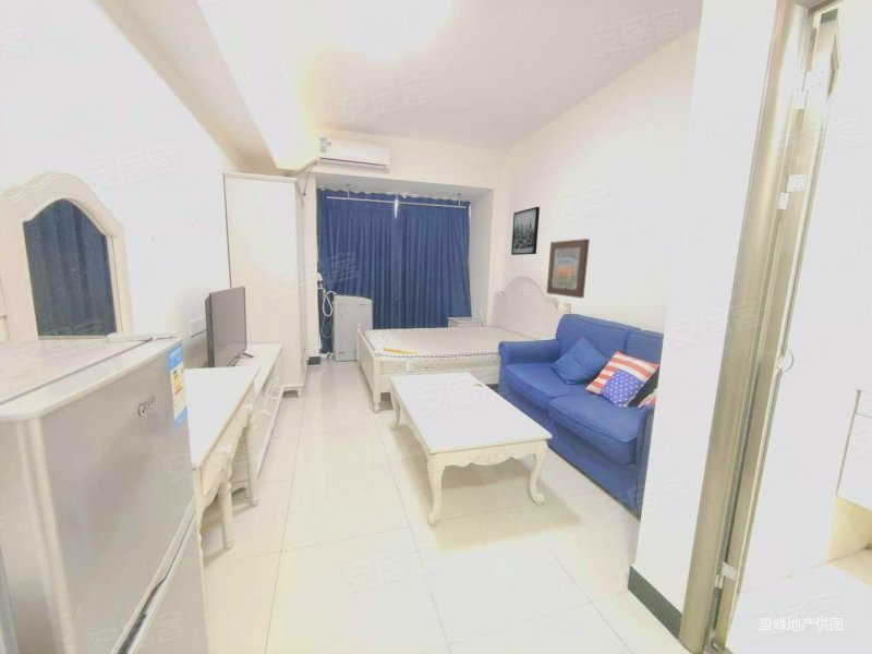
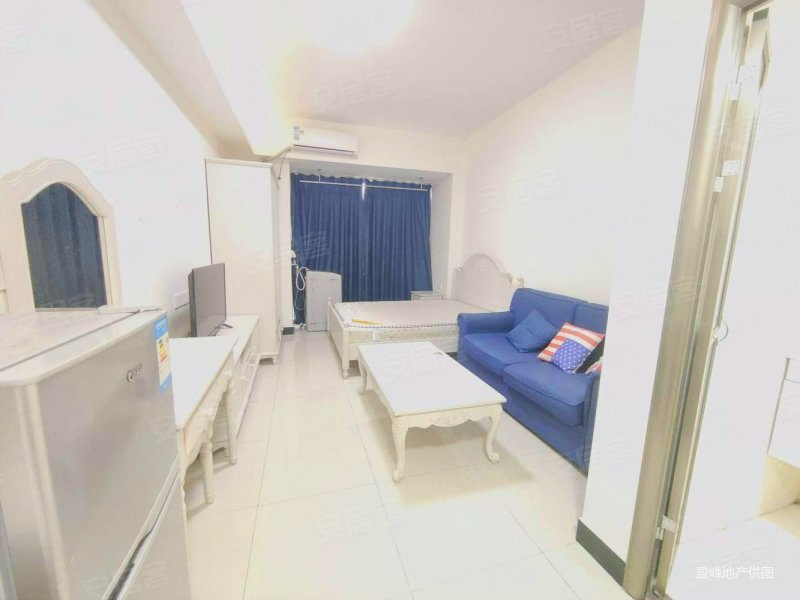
- wall art [510,206,541,256]
- wall art [545,238,591,299]
